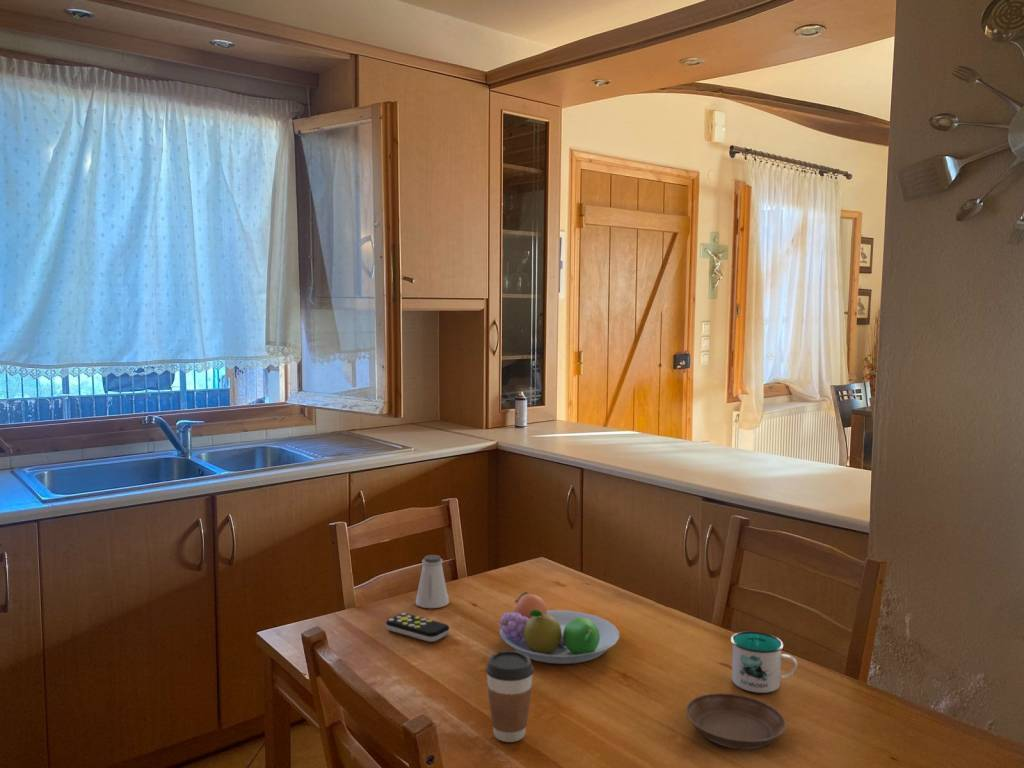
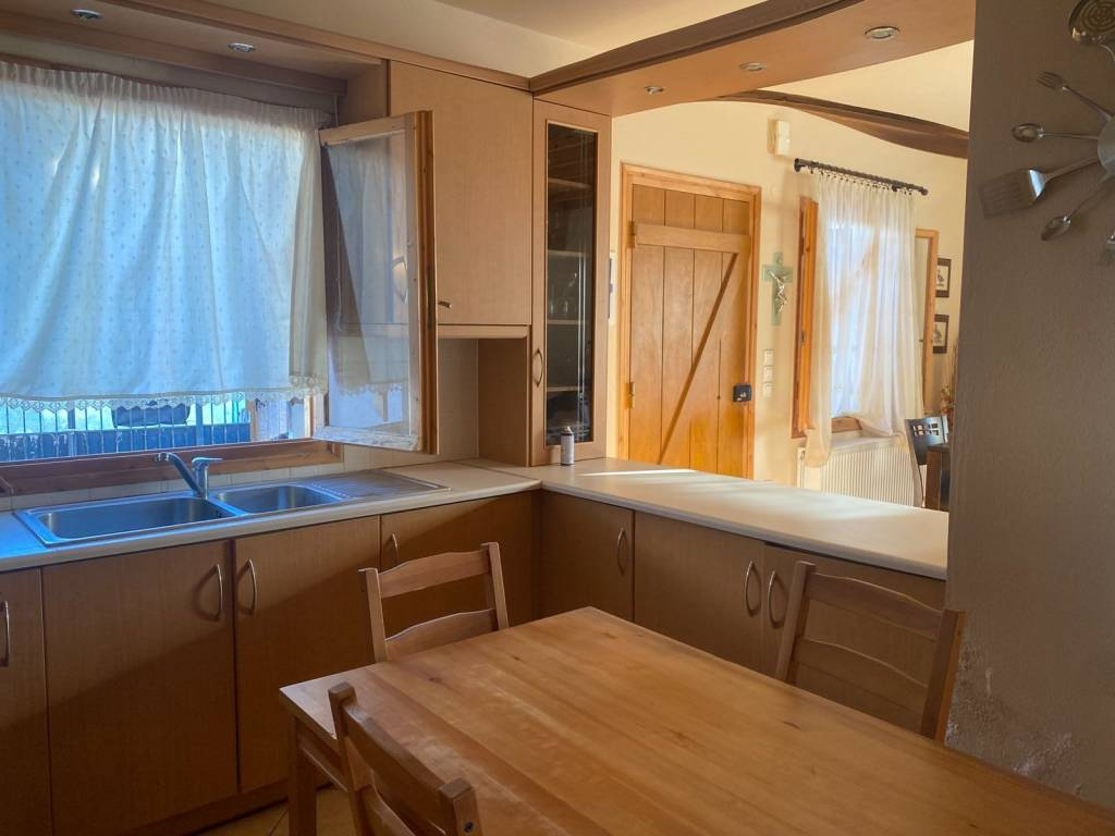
- coffee cup [485,650,535,743]
- fruit bowl [498,591,620,665]
- saltshaker [415,554,450,609]
- mug [730,630,798,694]
- saucer [685,692,787,750]
- remote control [385,612,450,643]
